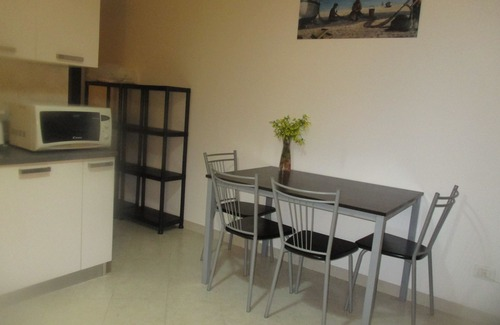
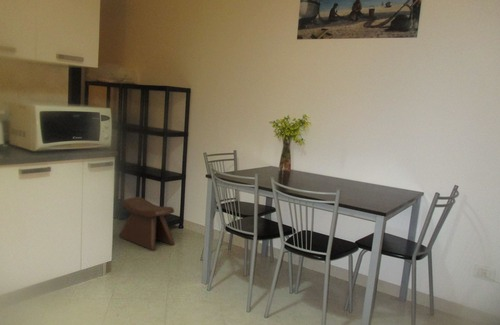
+ stool [118,196,175,251]
